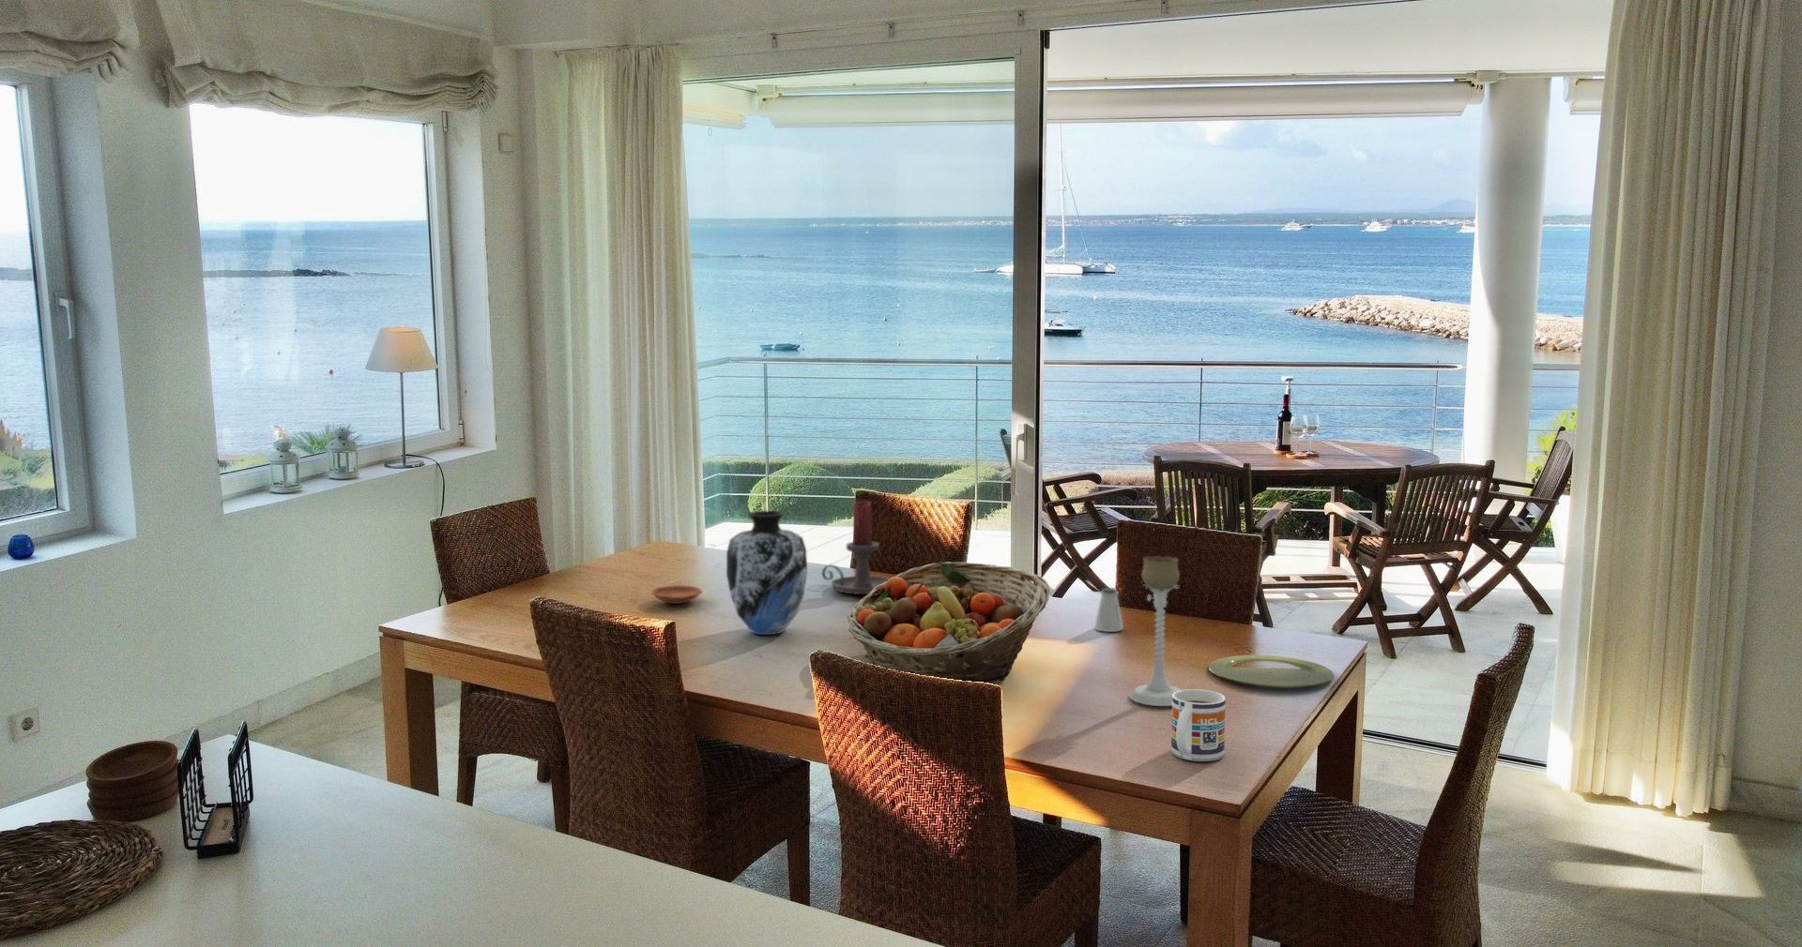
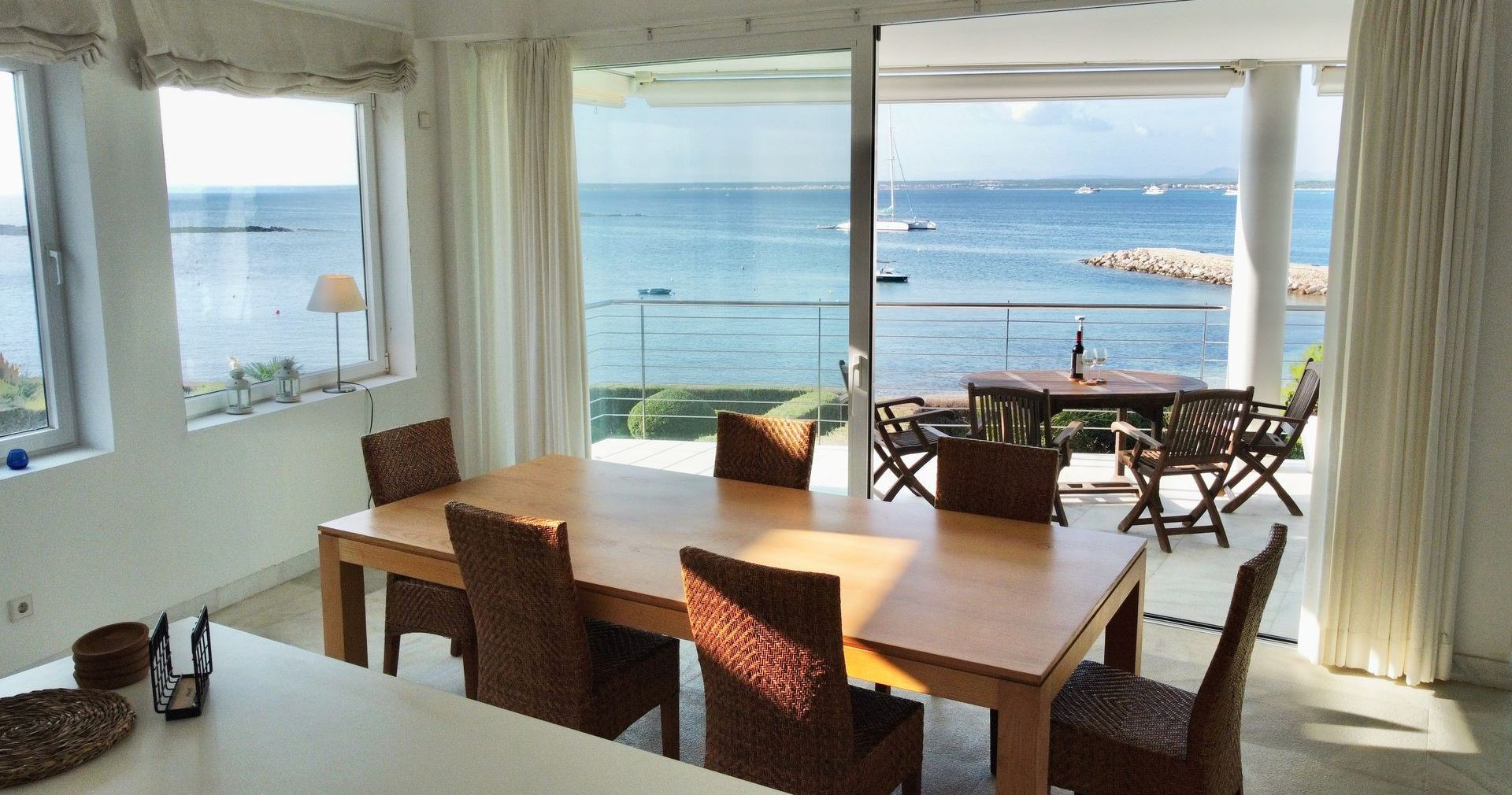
- saltshaker [1093,587,1124,633]
- plate [1208,654,1335,689]
- candle holder [821,500,890,596]
- fruit basket [846,561,1050,684]
- candle holder [1129,555,1182,706]
- vase [726,510,808,636]
- plate [651,584,703,605]
- mug [1170,689,1226,762]
